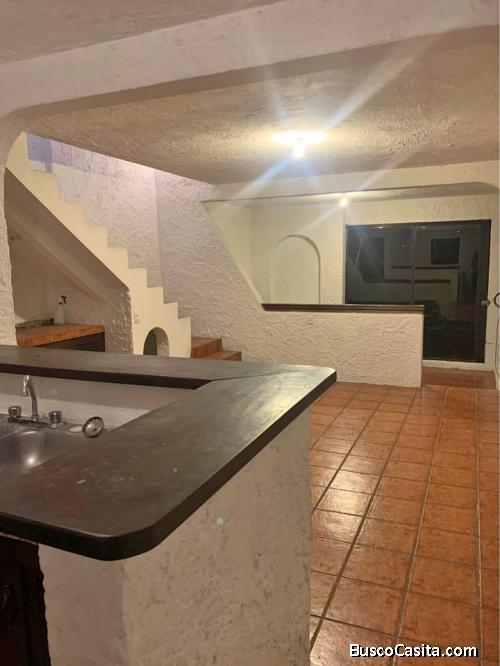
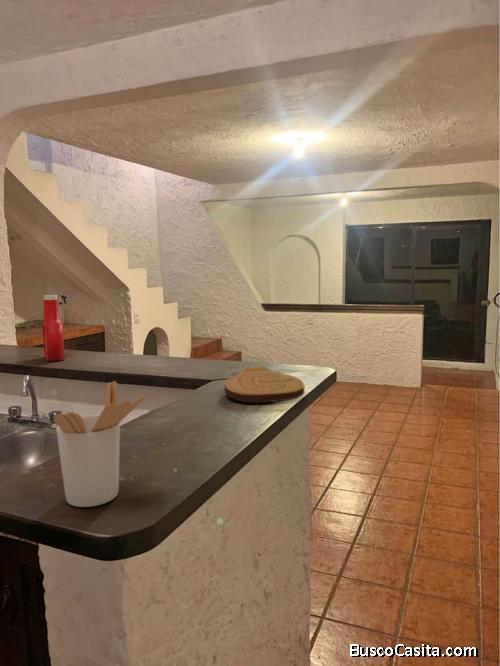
+ key chain [224,366,305,403]
+ utensil holder [53,380,146,508]
+ soap bottle [41,294,66,362]
